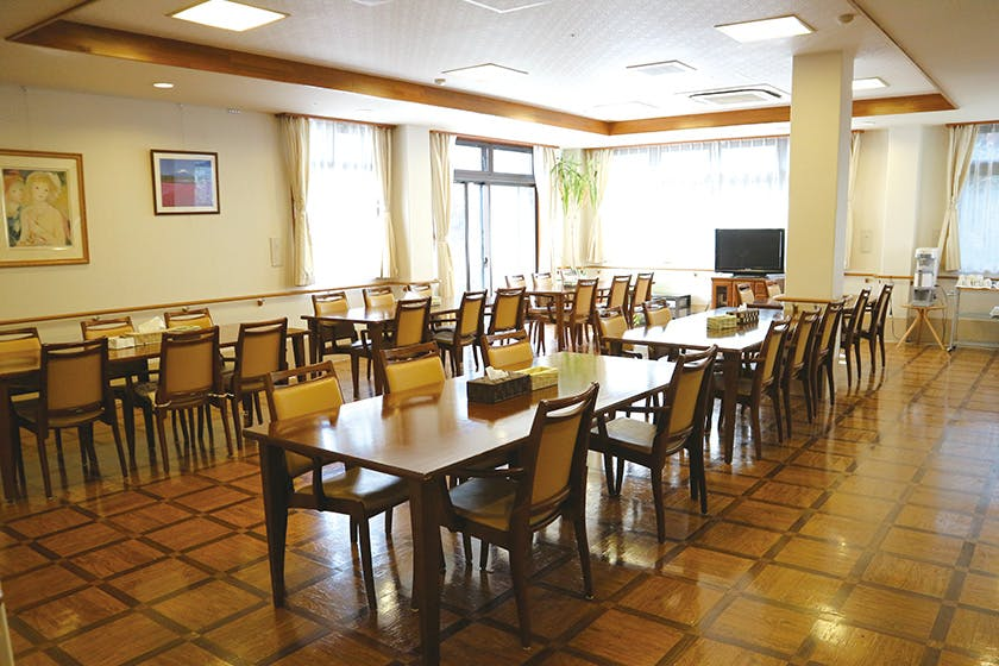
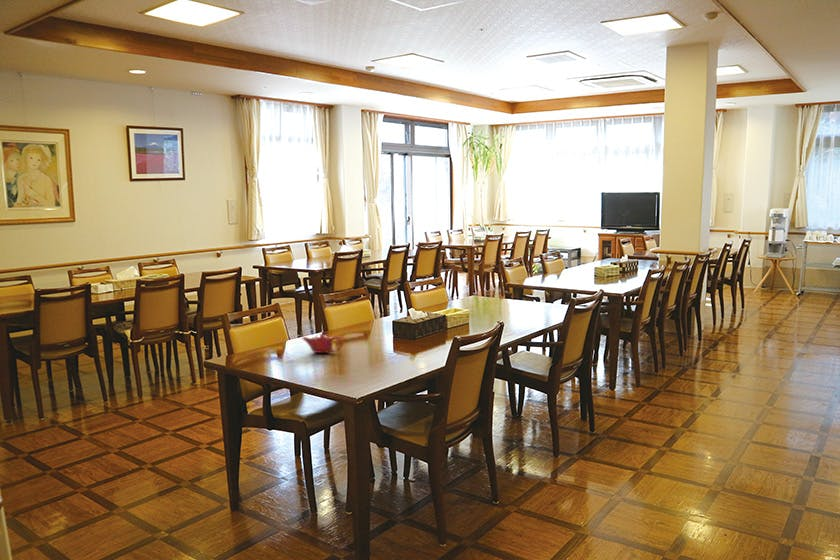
+ teapot [301,332,344,354]
